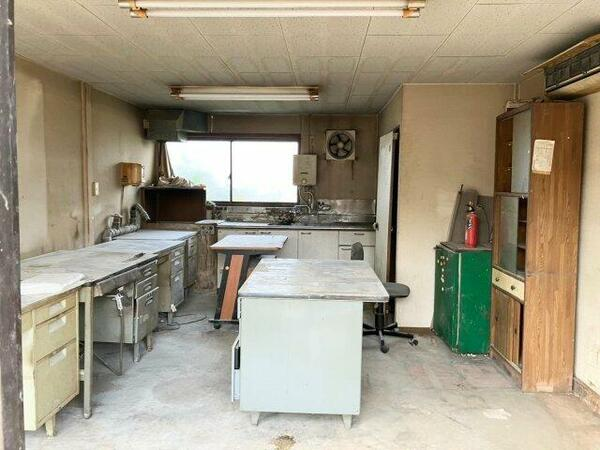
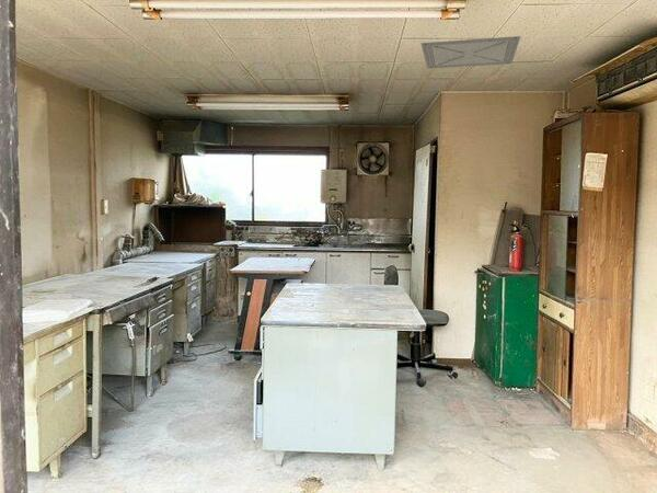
+ ceiling vent [419,35,521,70]
